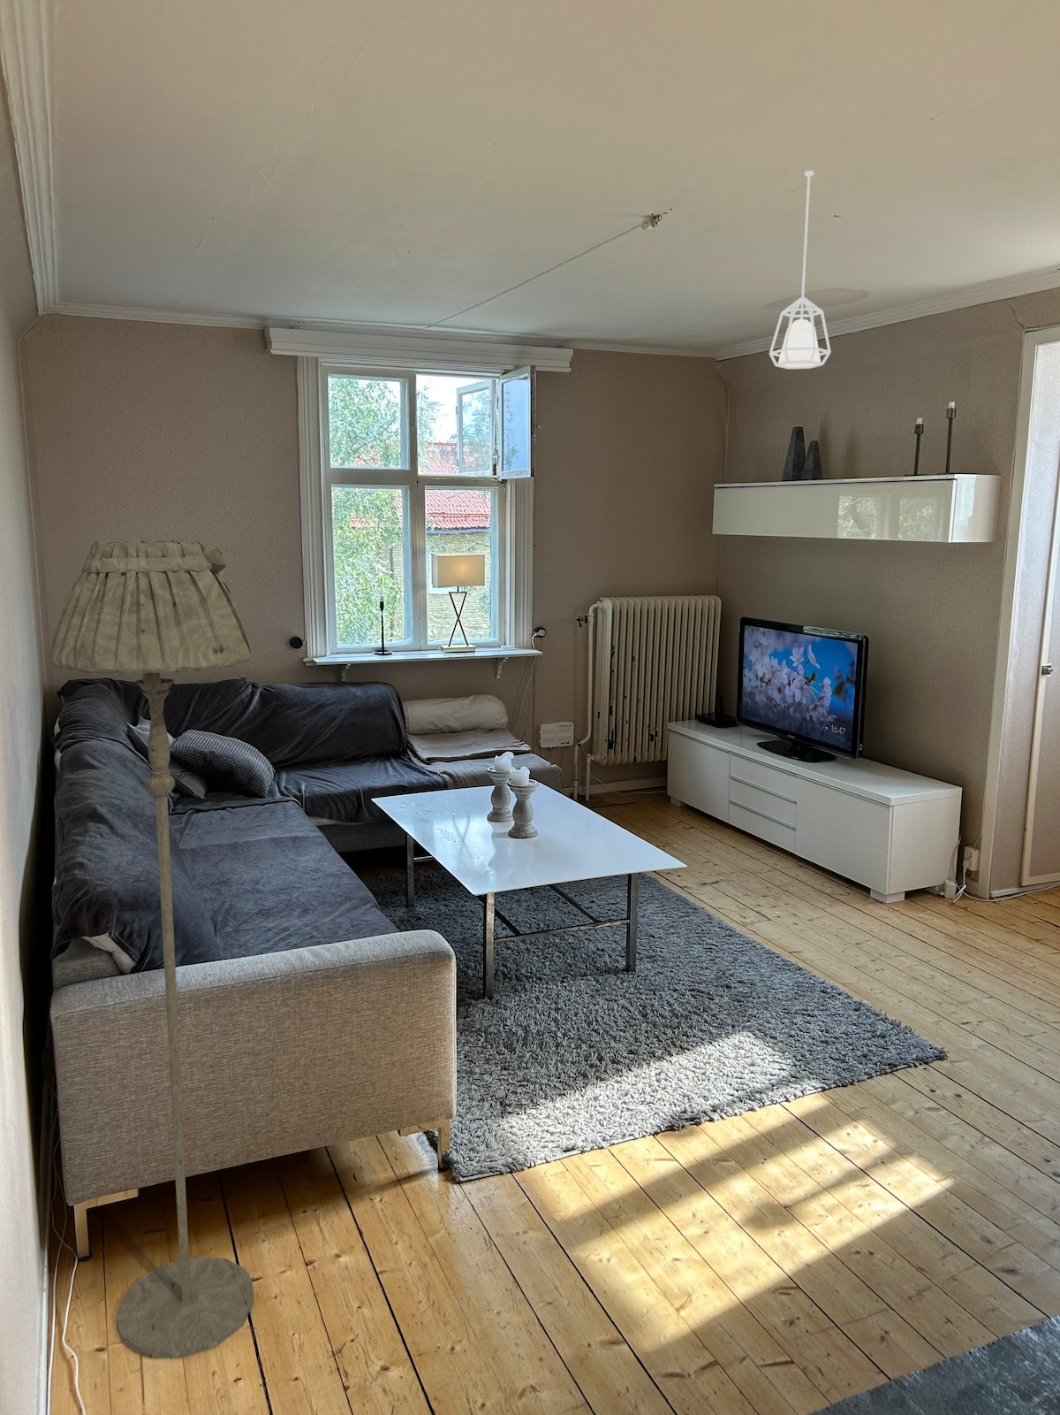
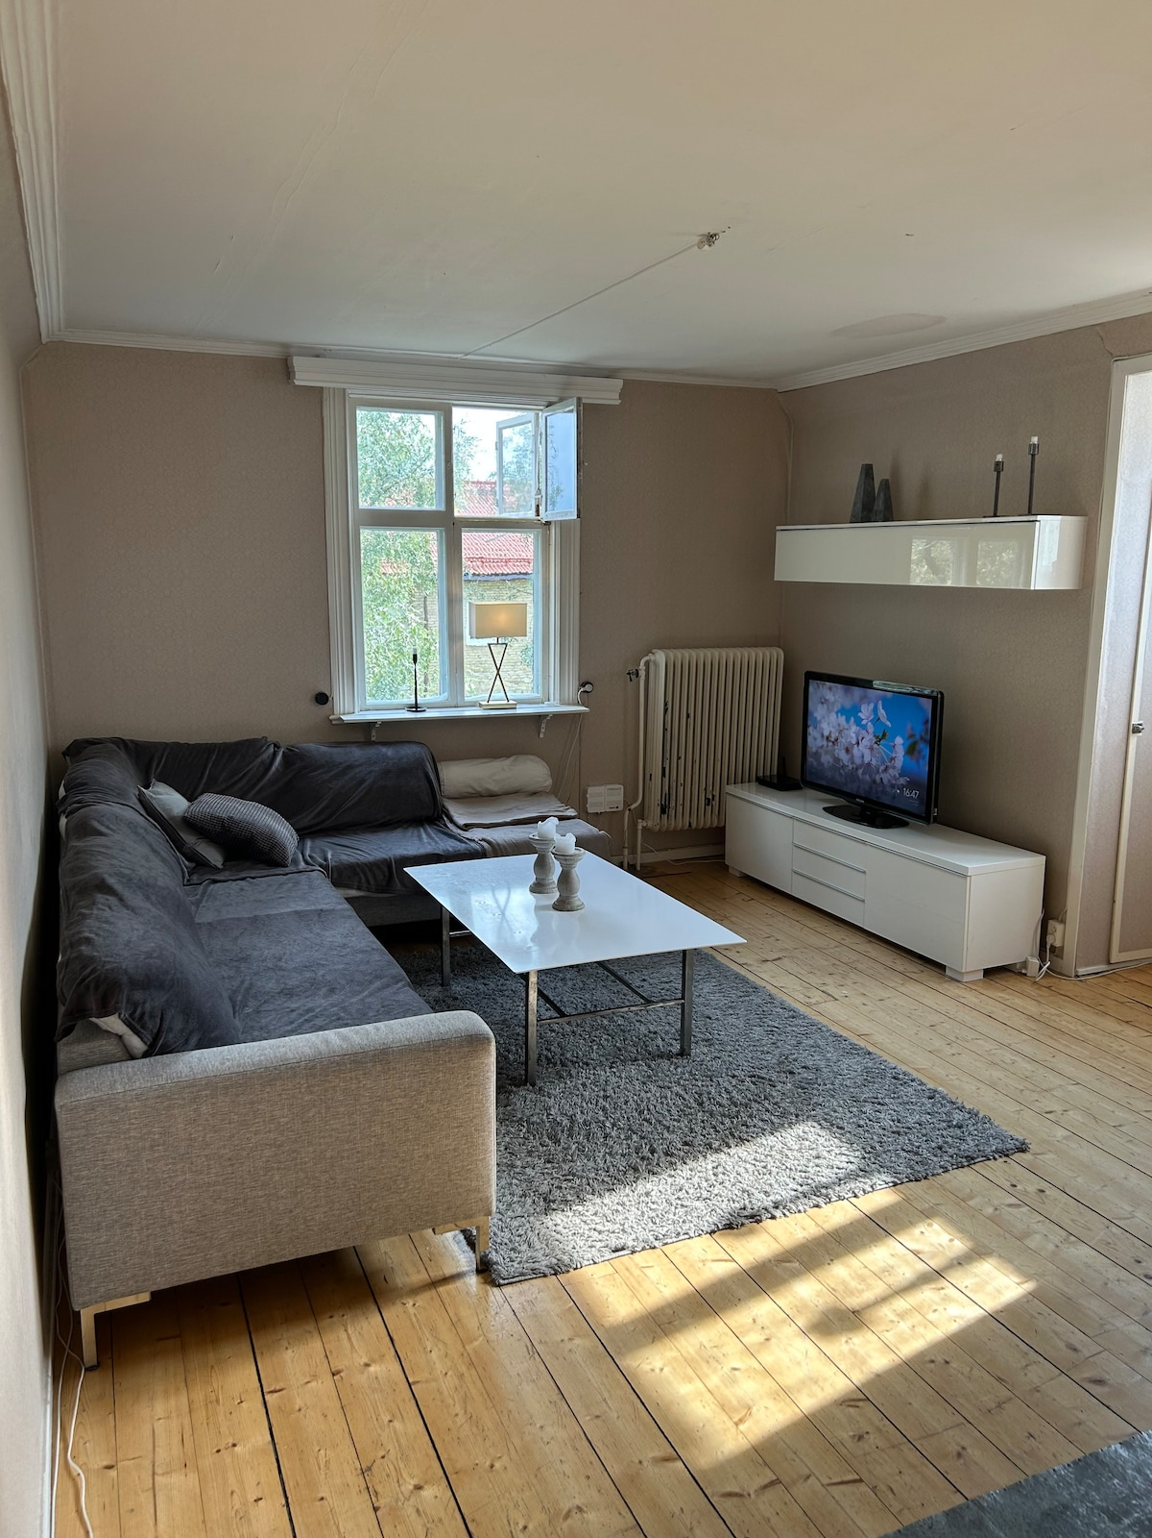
- pendant lamp [768,169,832,370]
- floor lamp [49,538,255,1359]
